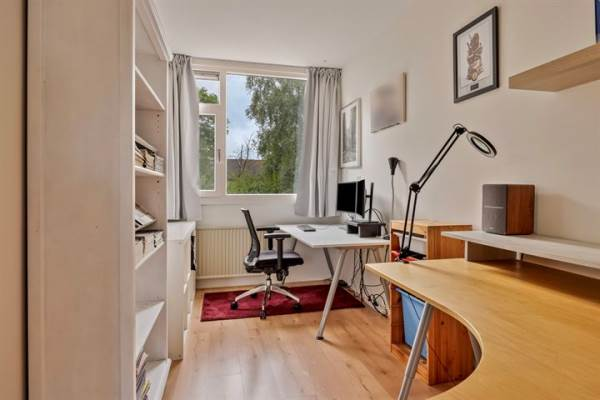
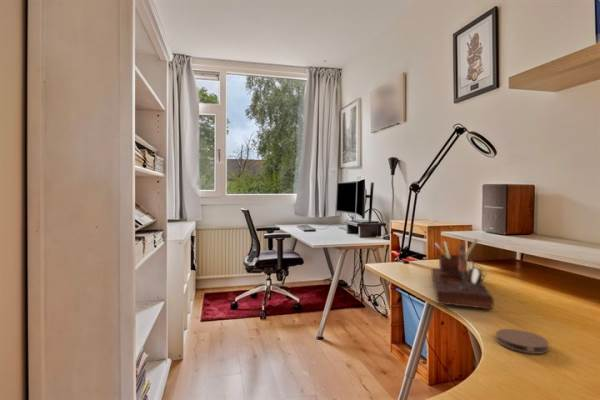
+ desk organizer [431,238,494,310]
+ coaster [495,328,550,355]
